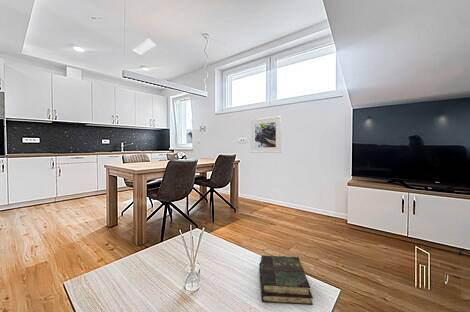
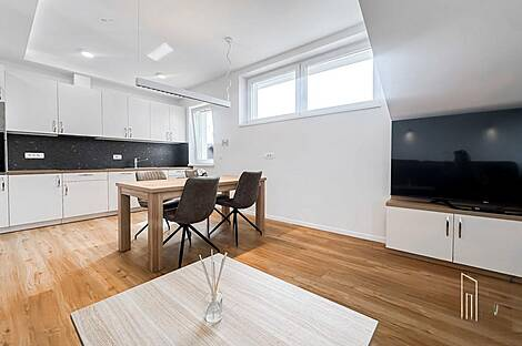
- book [258,255,314,306]
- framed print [250,115,282,154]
